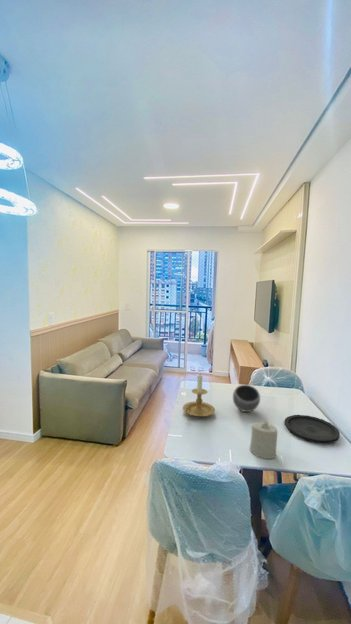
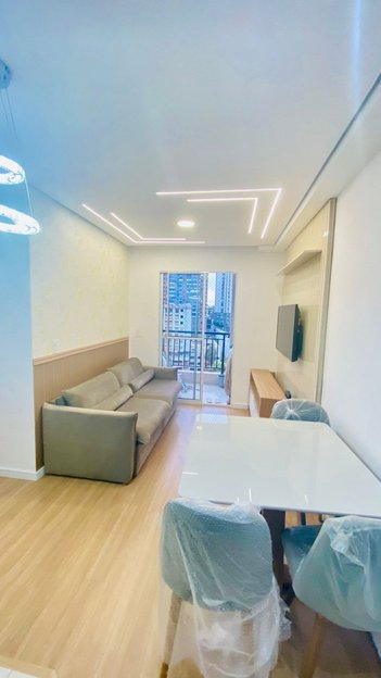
- candle holder [182,373,216,418]
- candle [249,421,278,460]
- plate [283,414,341,444]
- bowl [232,384,261,413]
